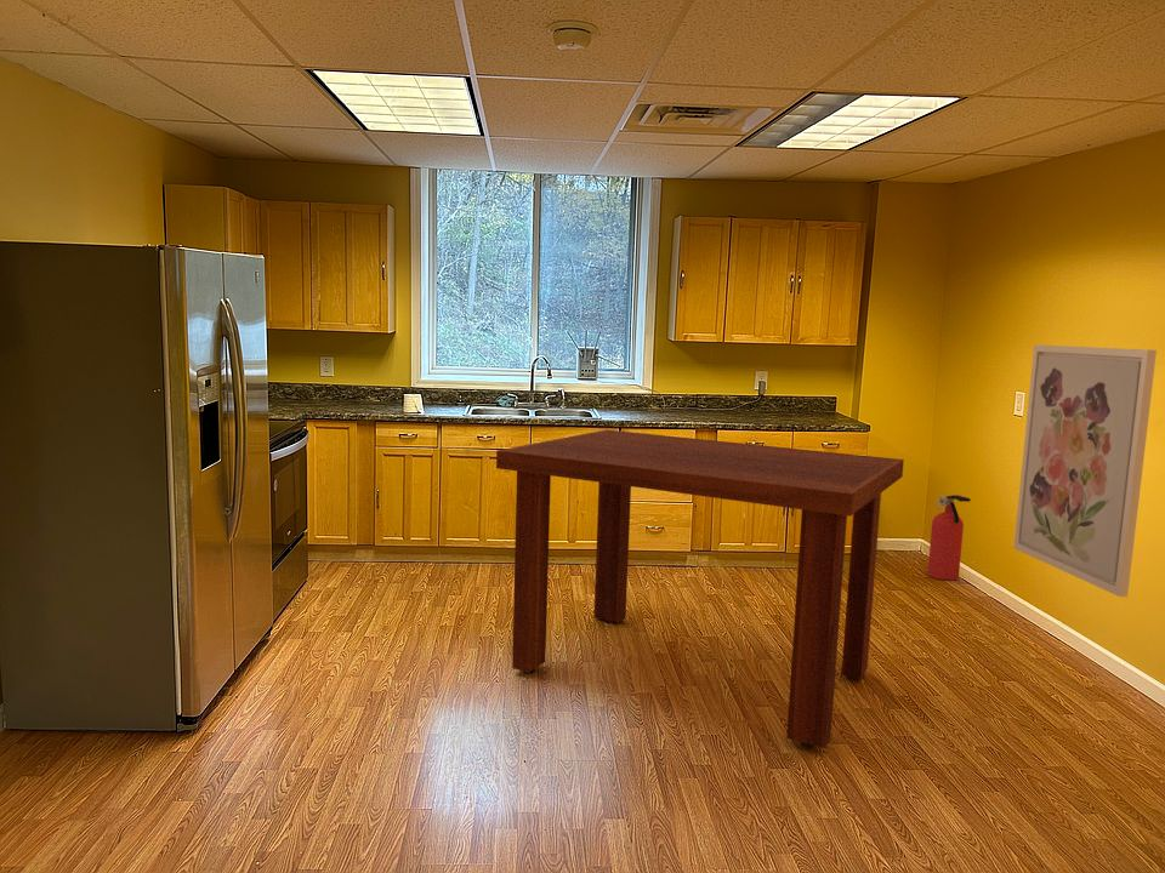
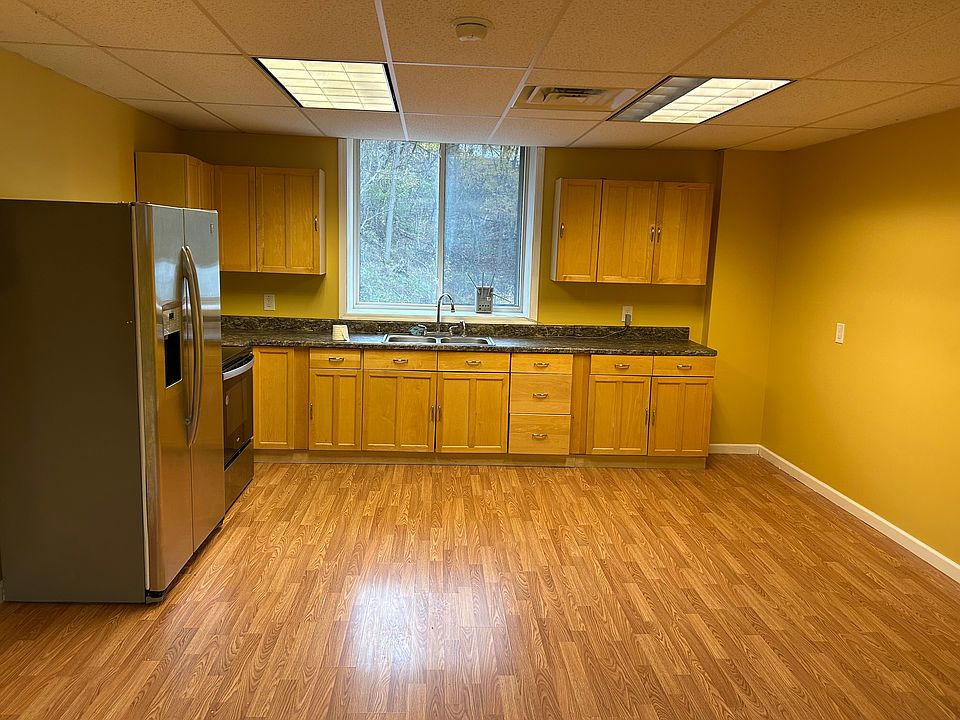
- wall art [1013,343,1158,598]
- dining table [495,429,904,749]
- fire extinguisher [926,493,971,581]
